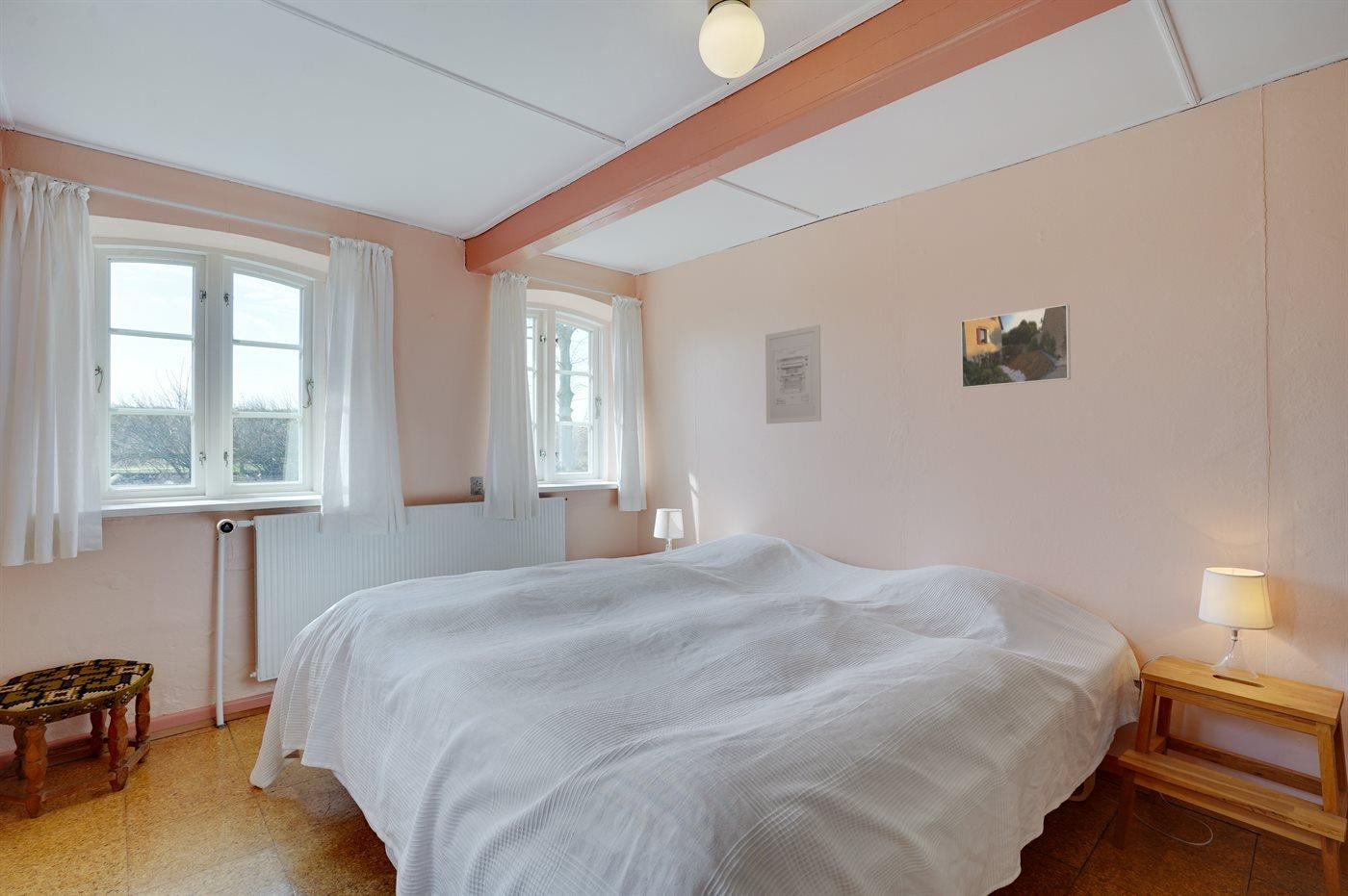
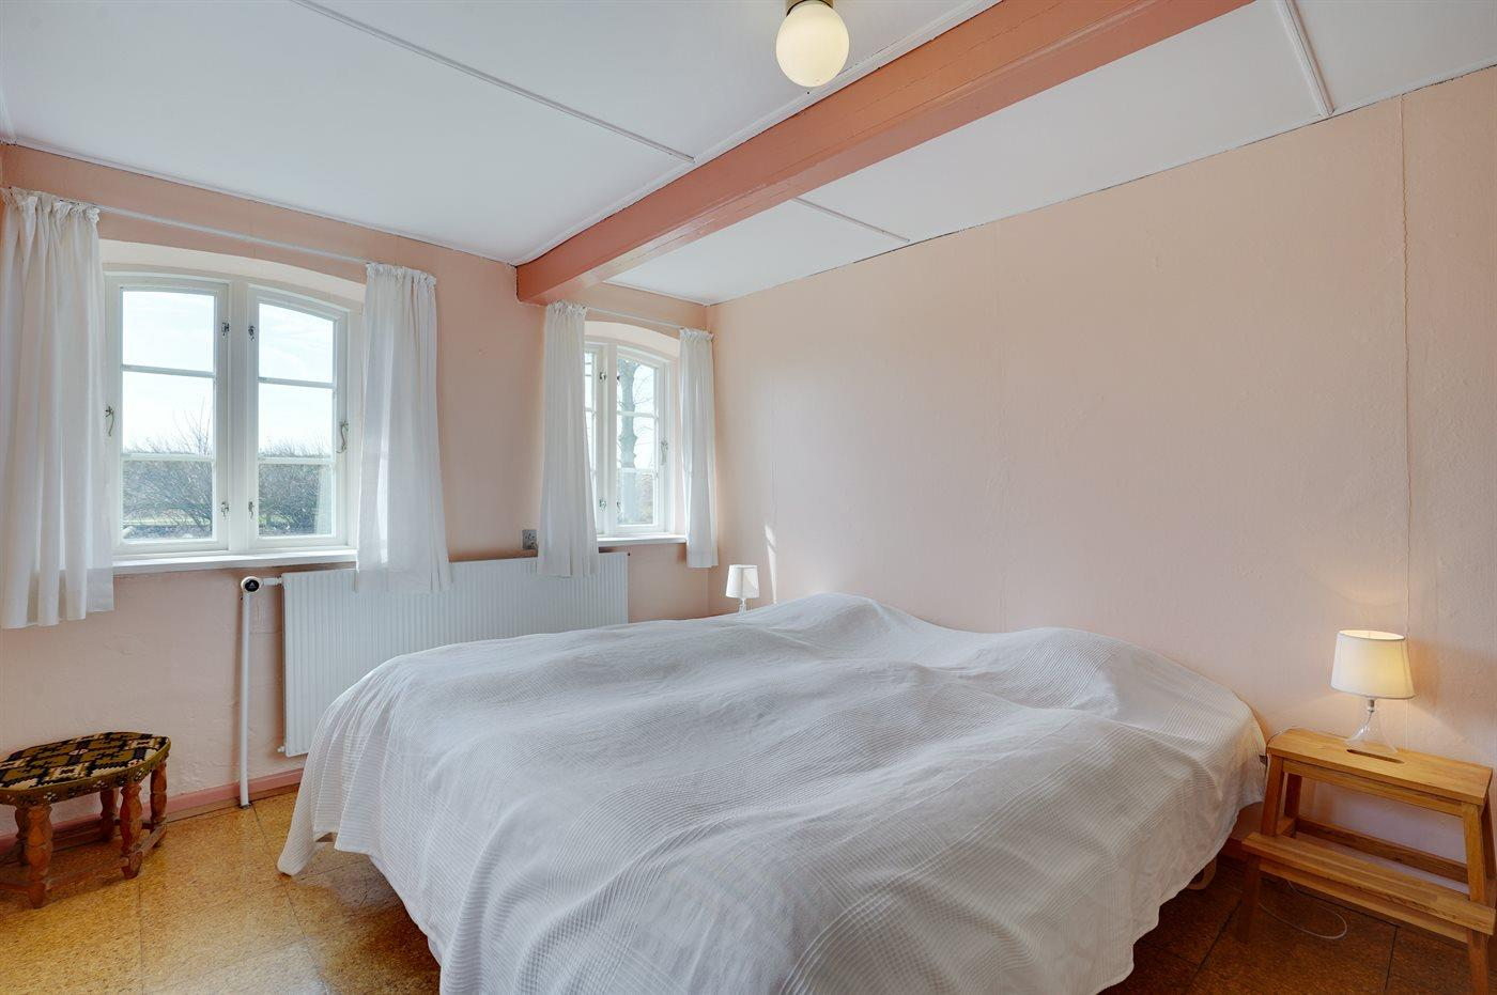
- wall art [765,324,822,424]
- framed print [960,303,1072,389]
